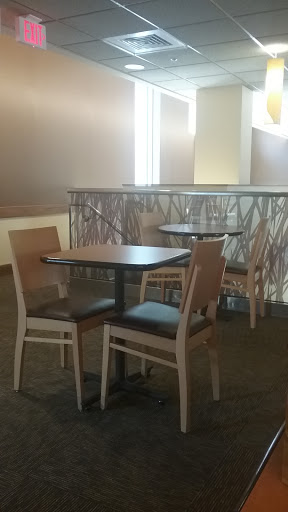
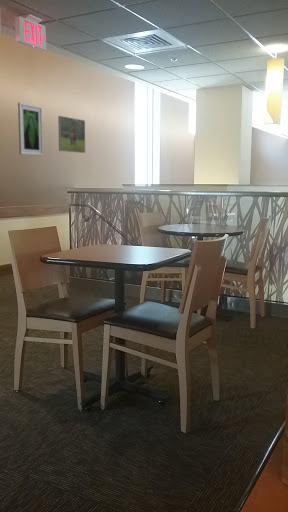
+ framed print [17,102,44,157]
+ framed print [57,115,86,154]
